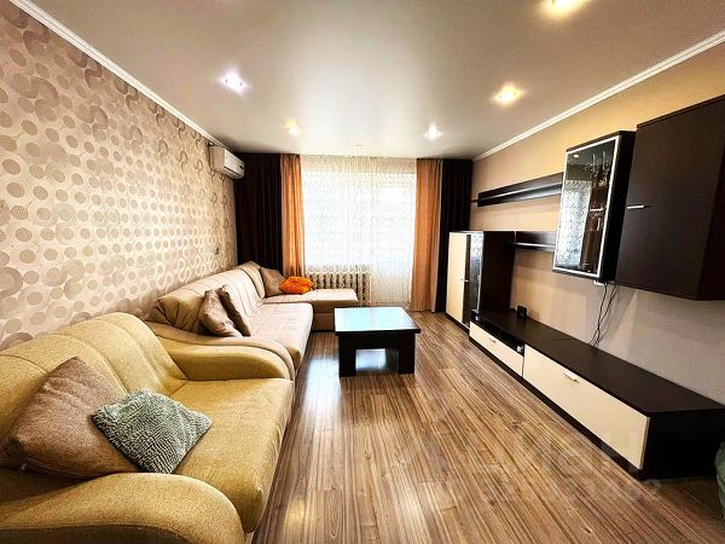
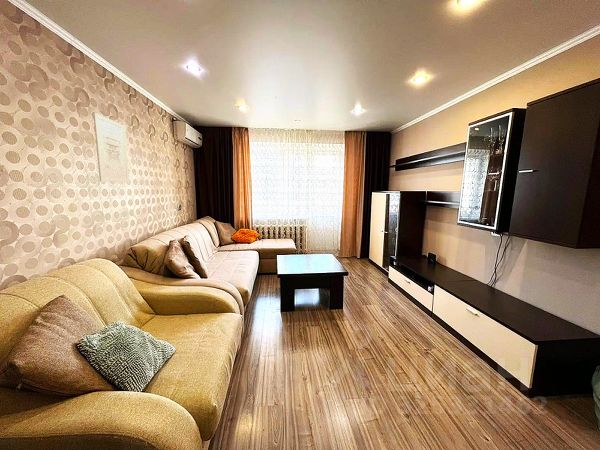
+ wall art [92,112,131,184]
